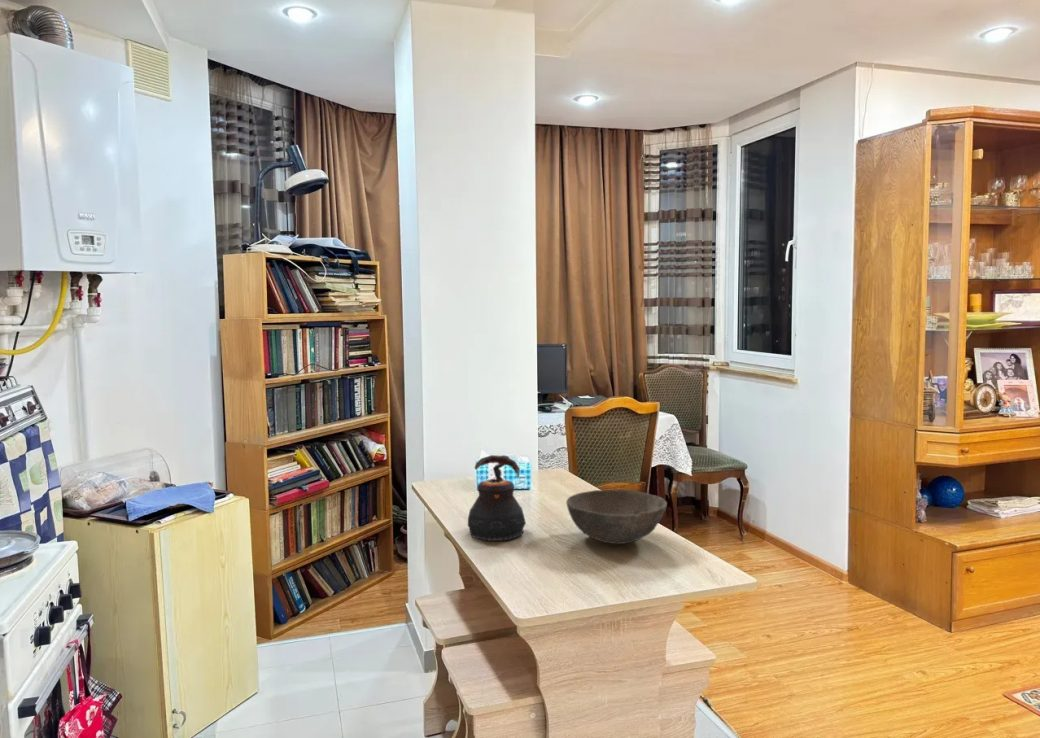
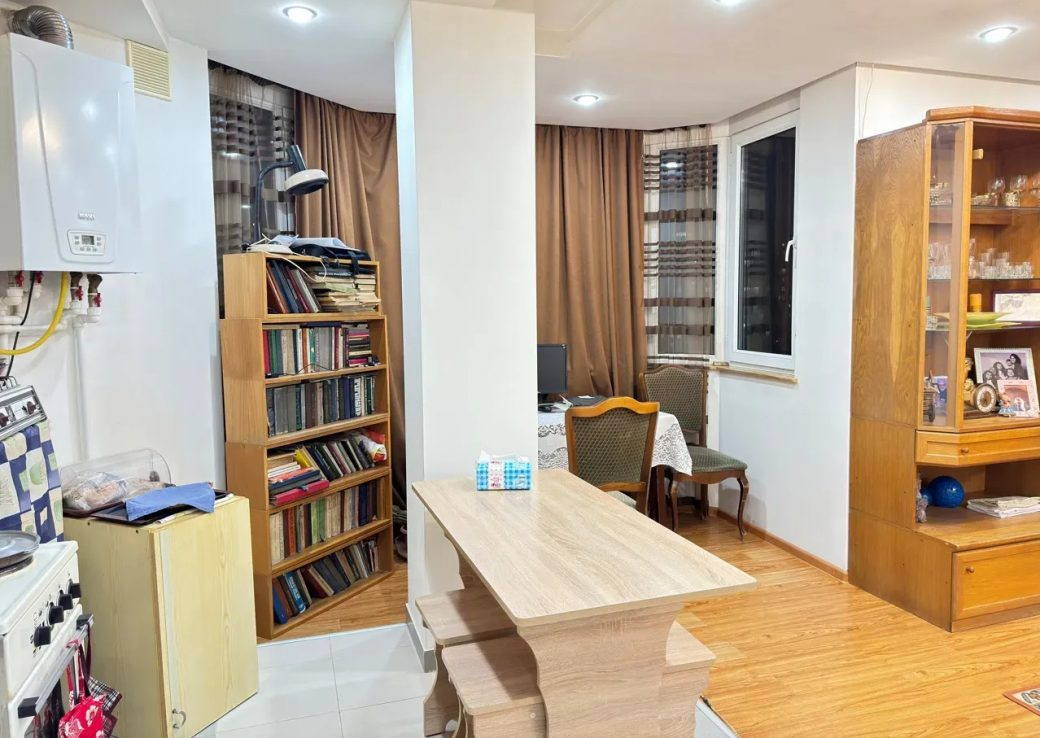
- bowl [565,489,668,545]
- teapot [467,454,527,542]
